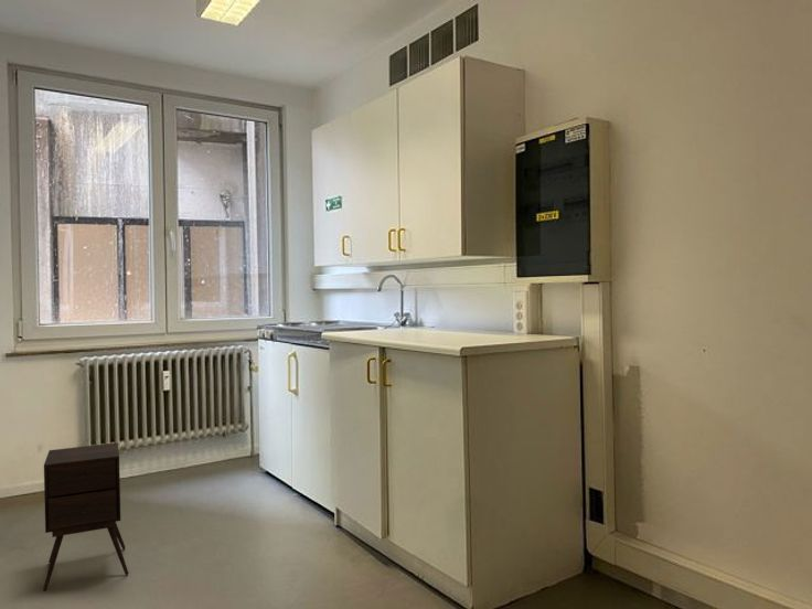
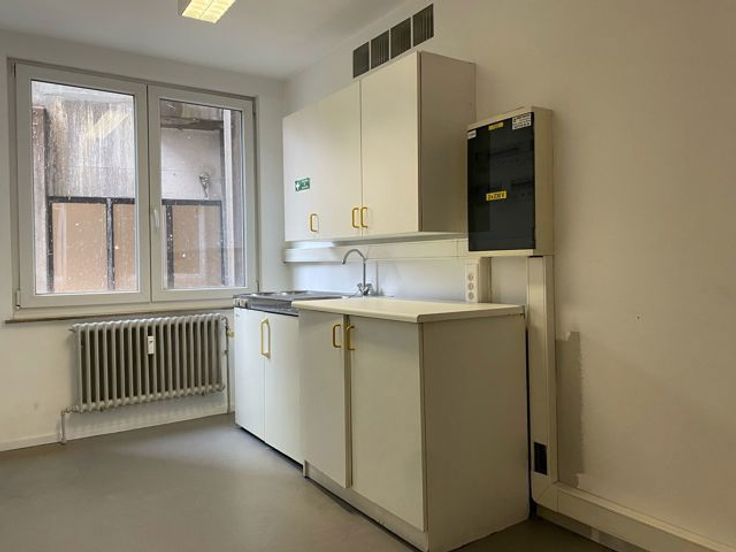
- side table [42,441,129,592]
